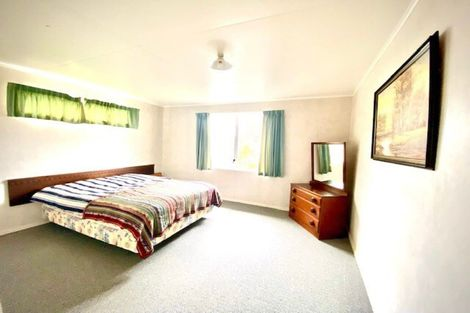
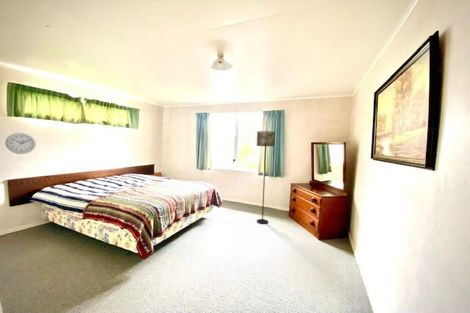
+ wall clock [4,132,37,155]
+ floor lamp [256,130,276,225]
